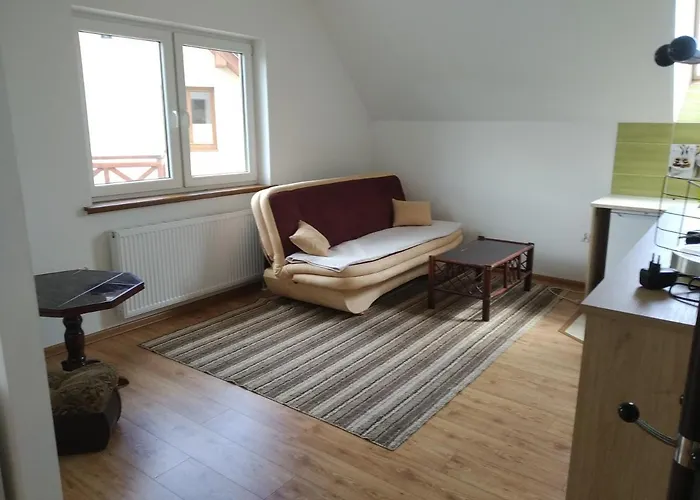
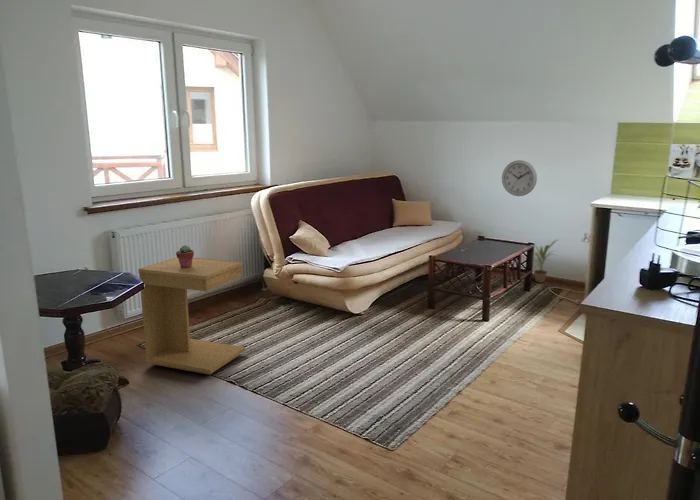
+ potted succulent [175,244,195,268]
+ side table [137,257,246,376]
+ wall clock [501,159,538,197]
+ potted plant [532,238,560,284]
